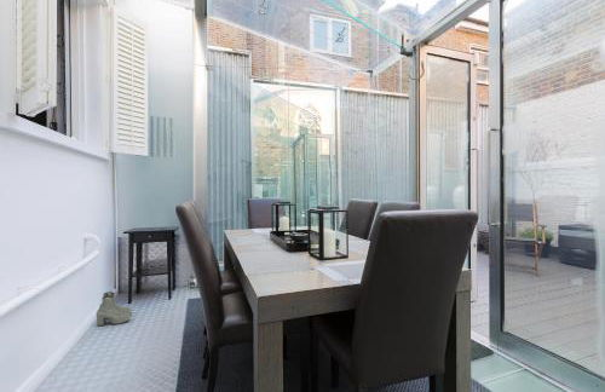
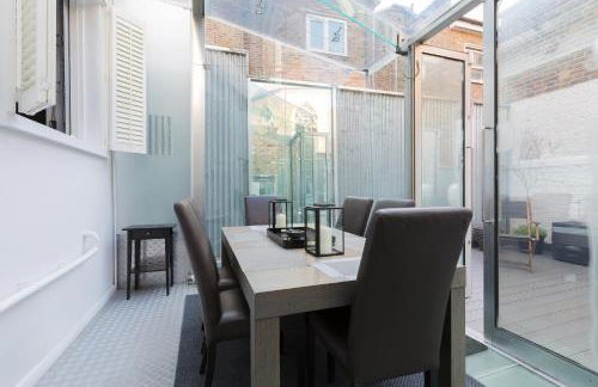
- boots [96,290,133,327]
